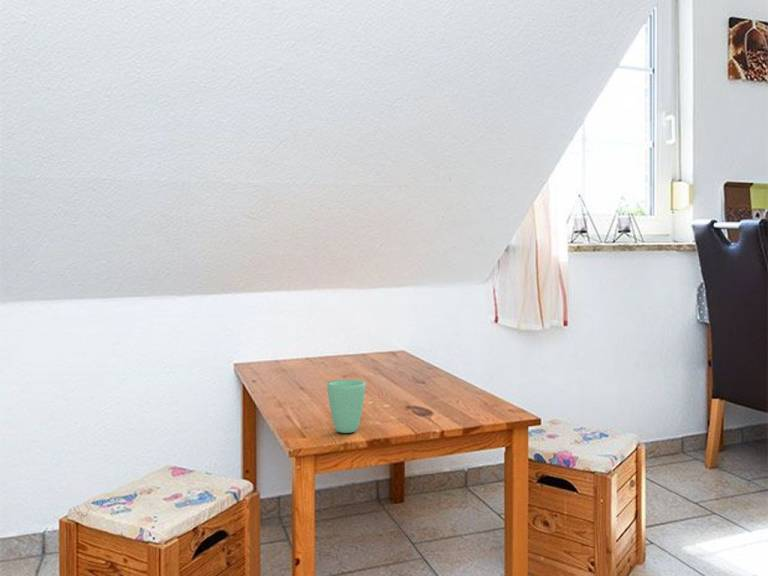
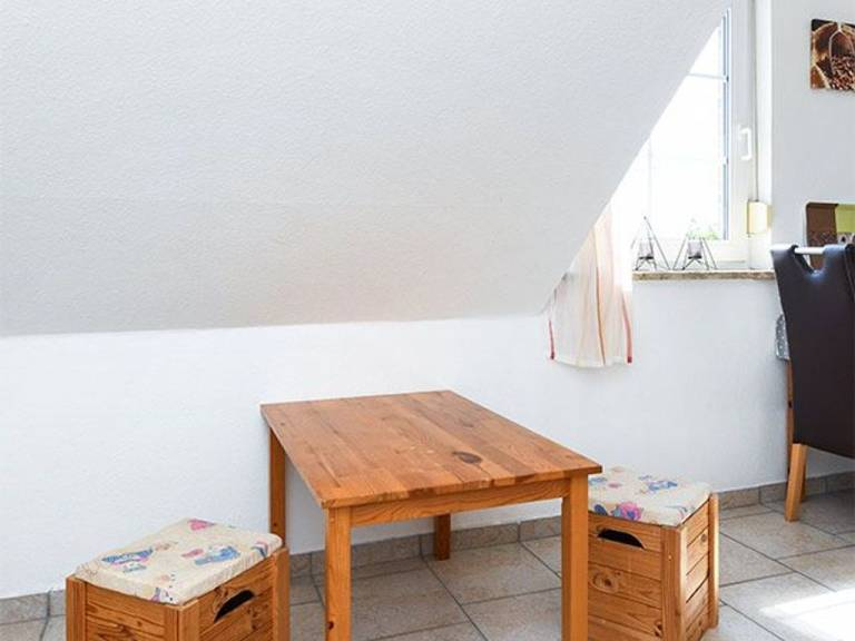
- cup [326,379,367,434]
